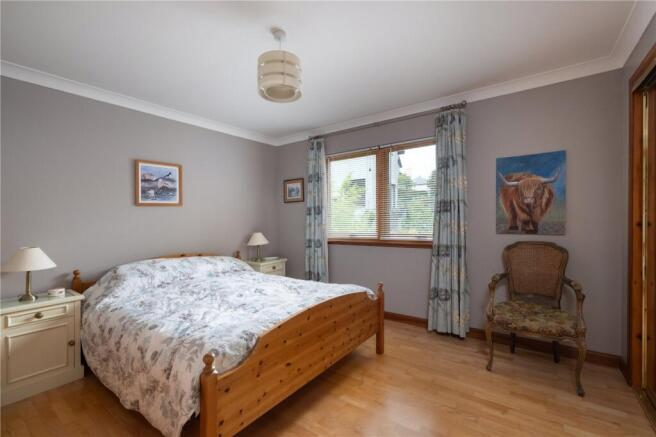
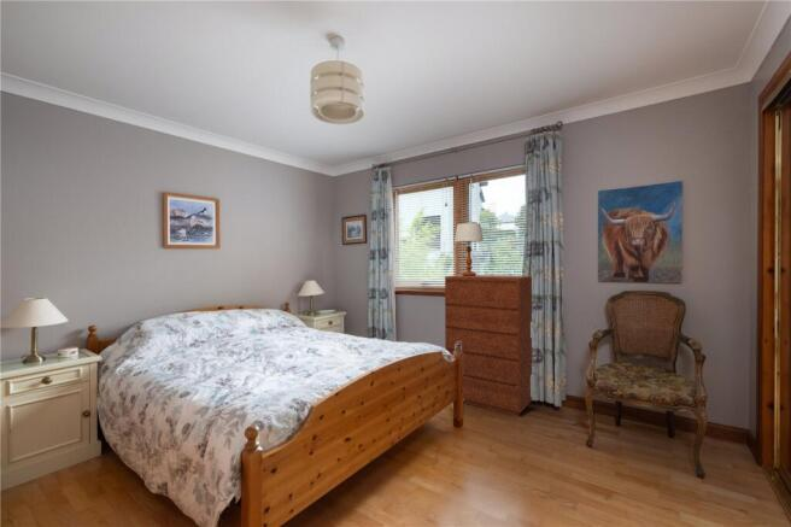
+ table lamp [453,222,485,276]
+ dresser [444,274,533,417]
